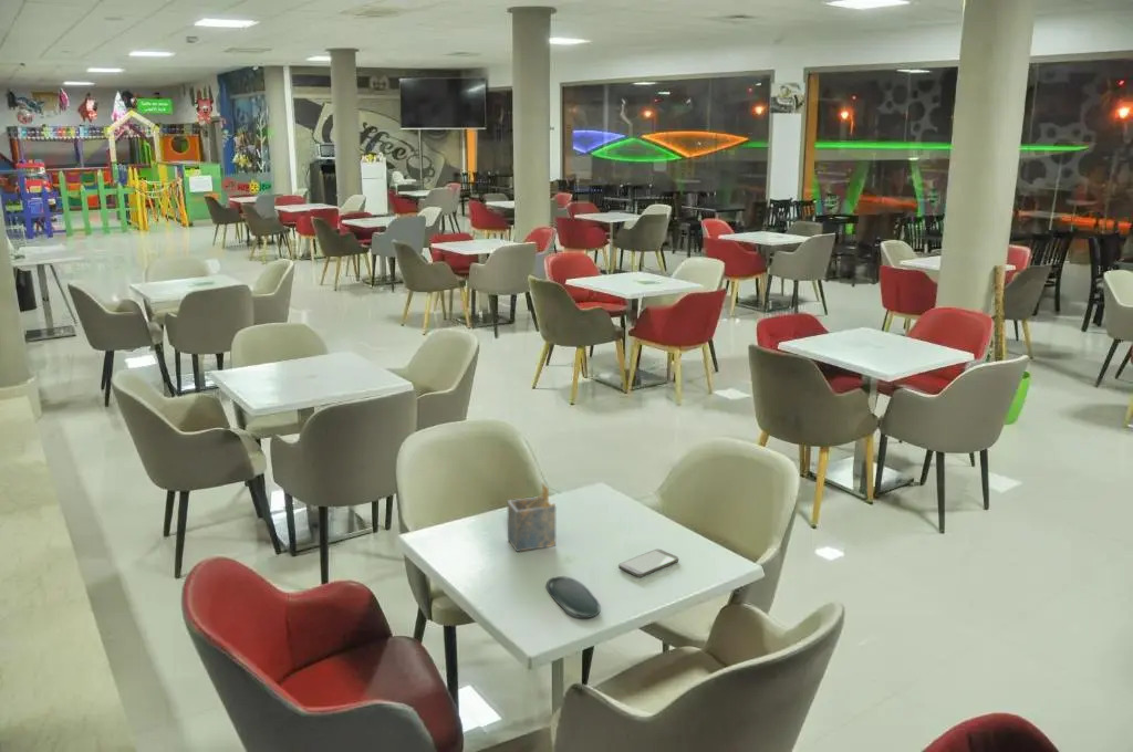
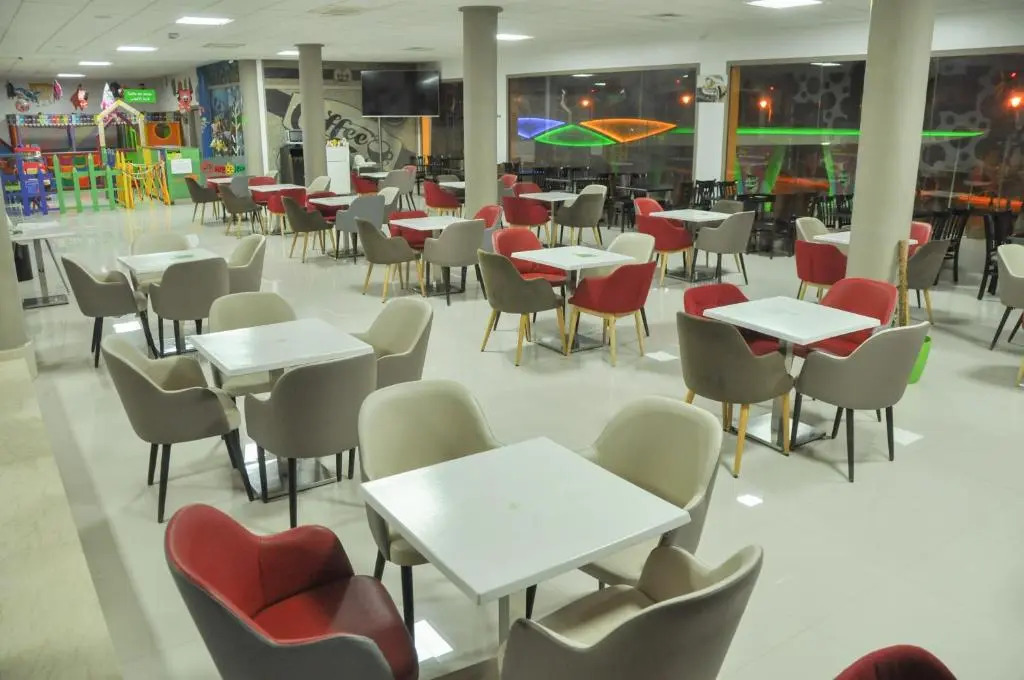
- smartphone [617,549,679,578]
- napkin holder [507,482,557,553]
- oval tray [545,575,602,619]
